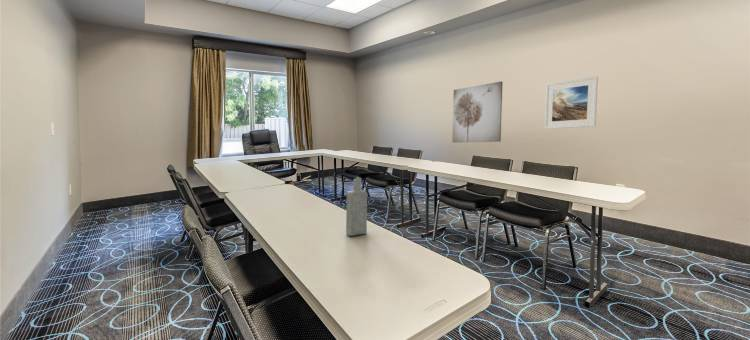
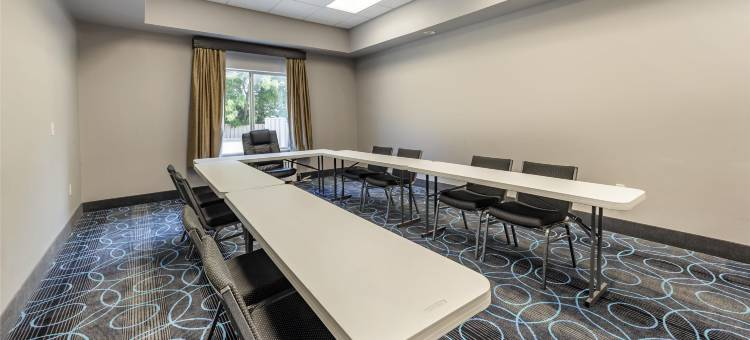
- wall art [451,80,504,144]
- bottle [345,176,368,237]
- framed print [543,75,599,130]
